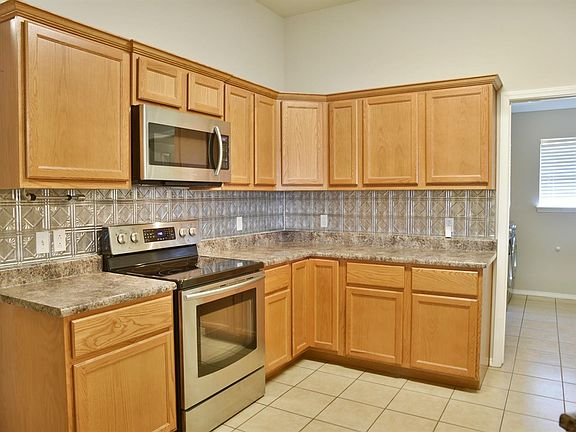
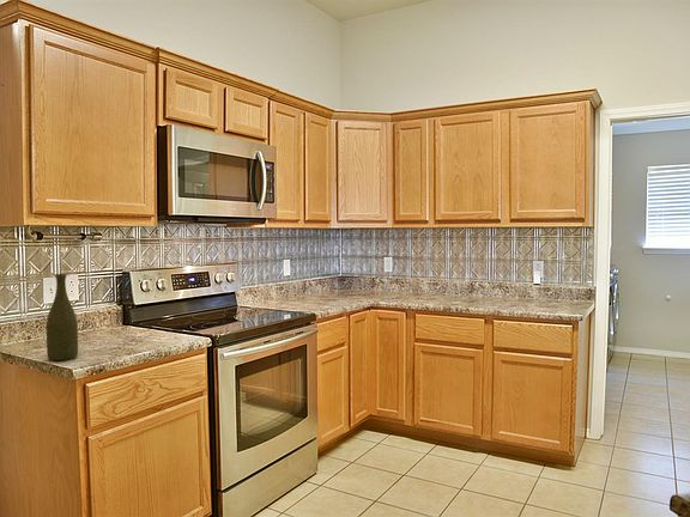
+ bottle [46,273,79,361]
